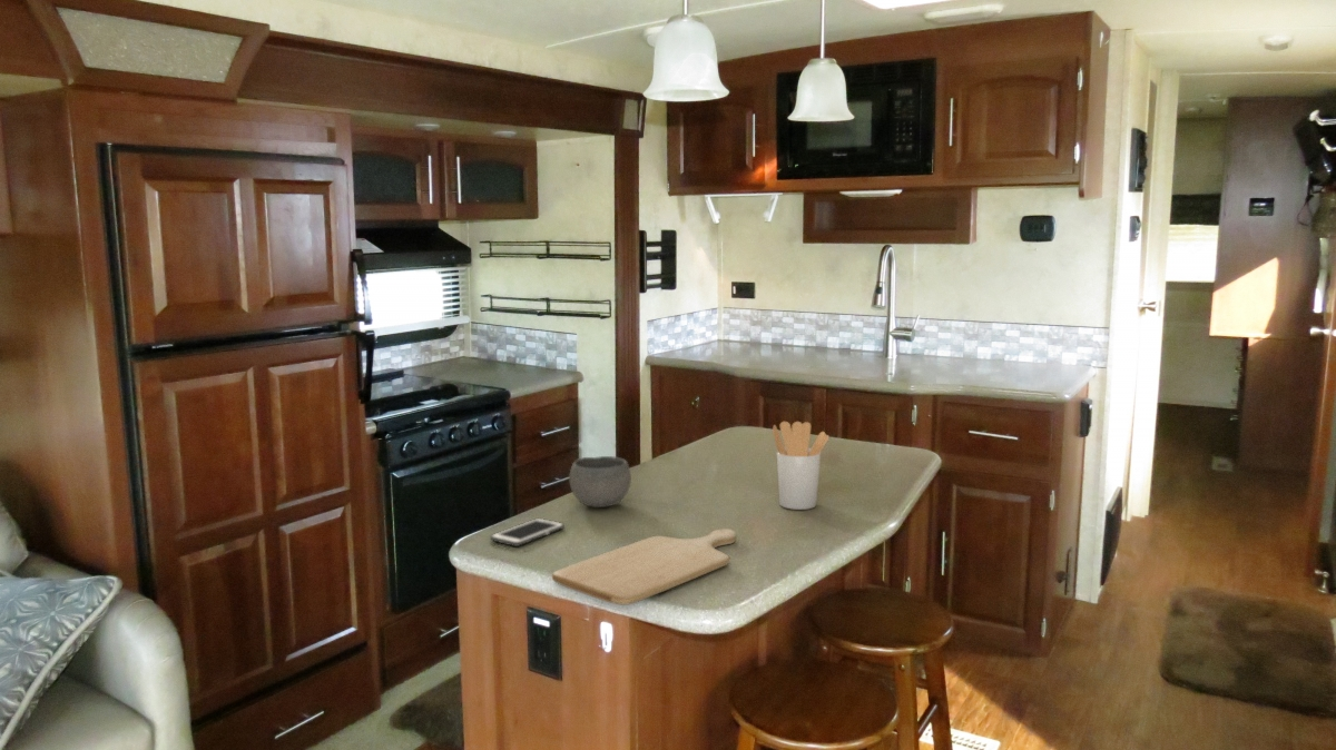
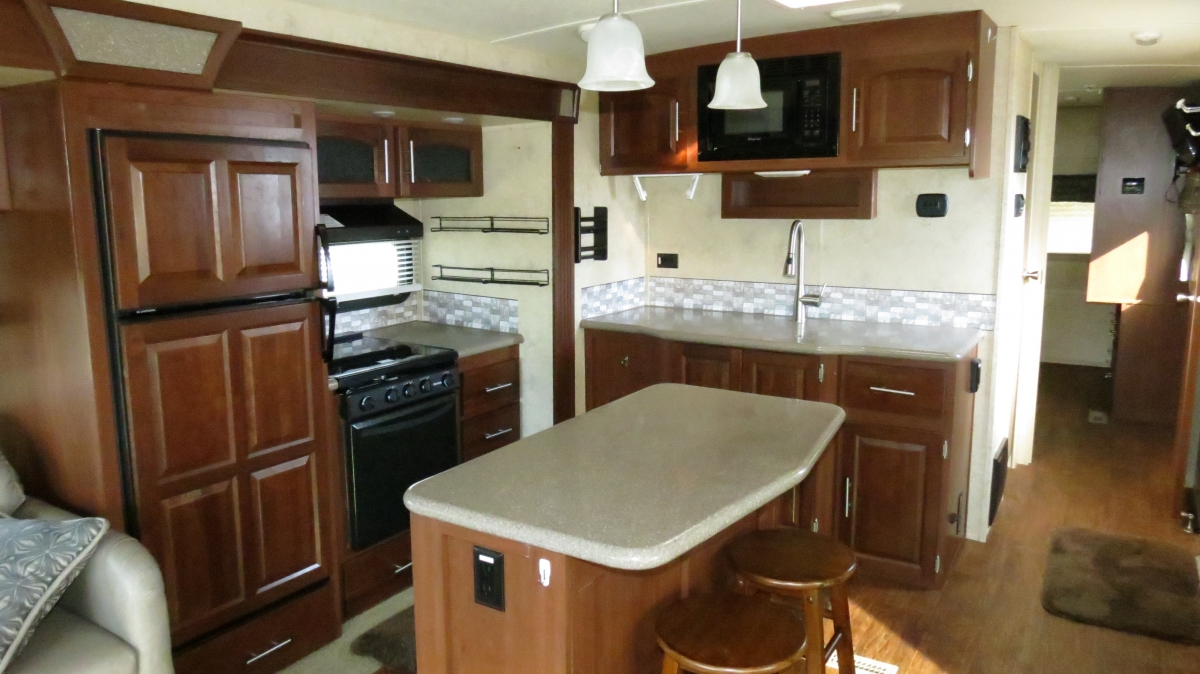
- utensil holder [772,421,831,511]
- bowl [569,455,632,509]
- chopping board [551,527,737,606]
- cell phone [490,517,566,547]
